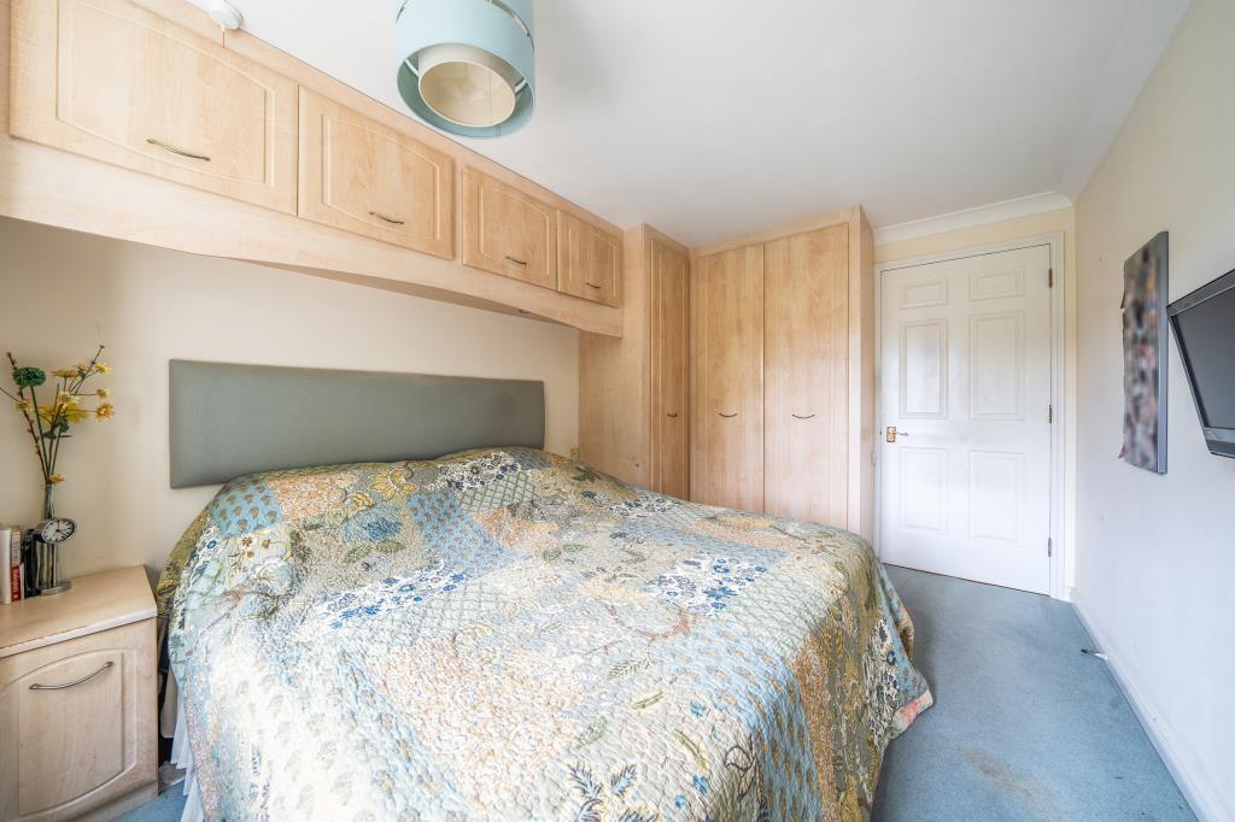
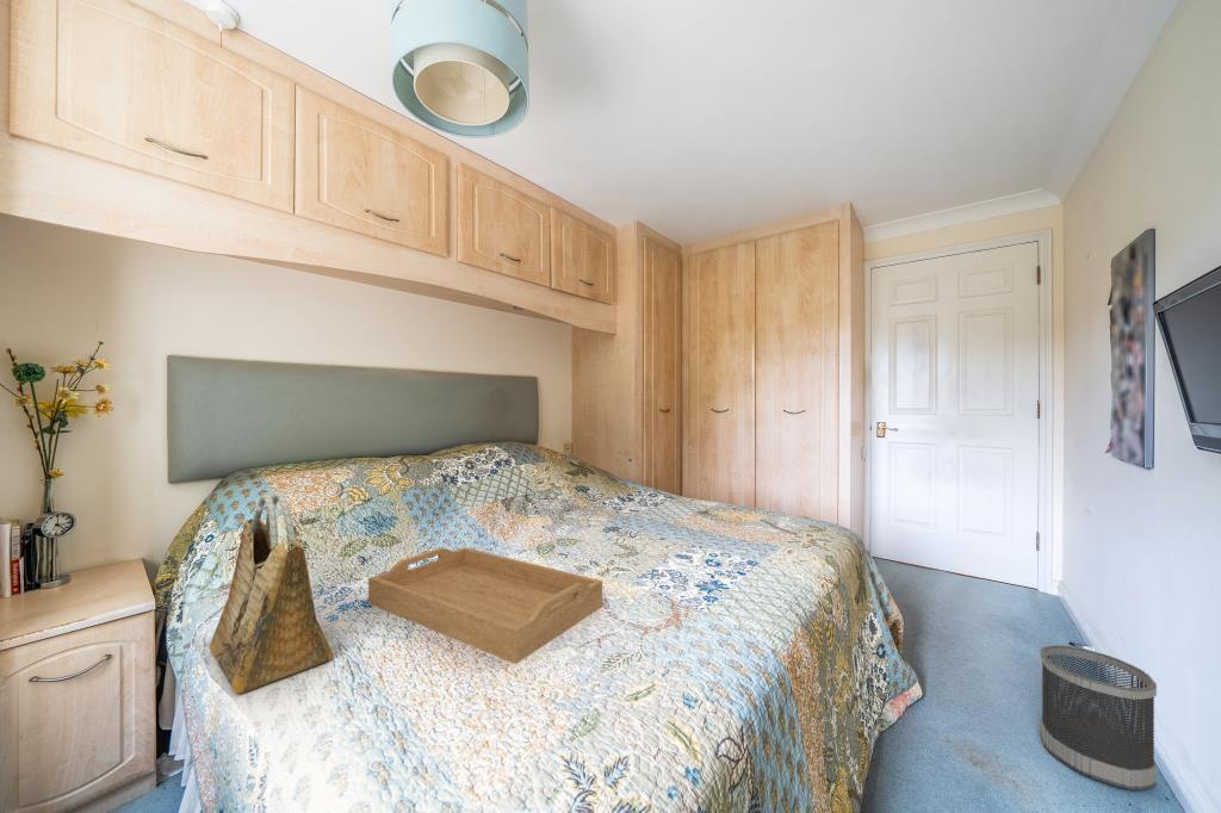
+ serving tray [367,546,603,665]
+ wastebasket [1040,644,1158,792]
+ grocery bag [207,491,335,695]
